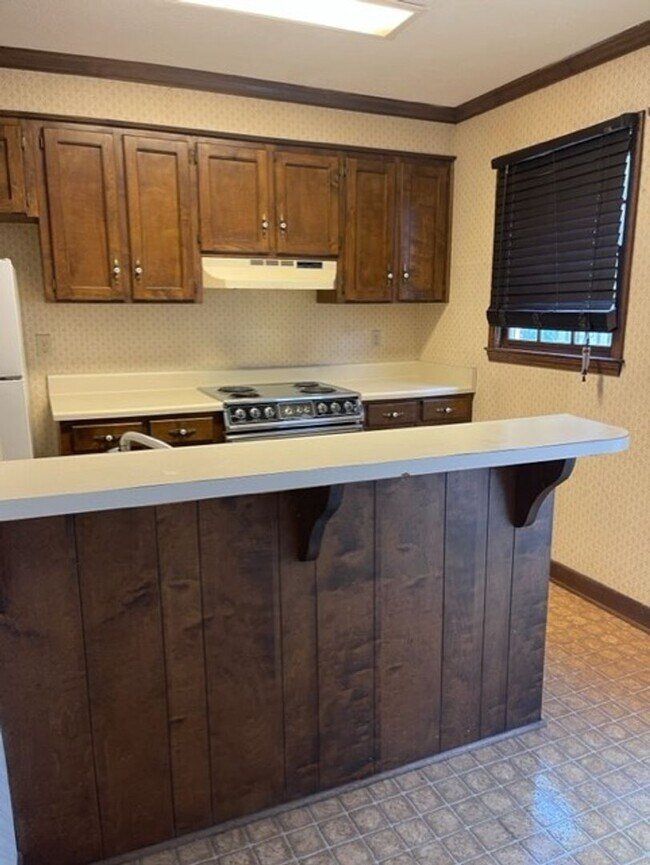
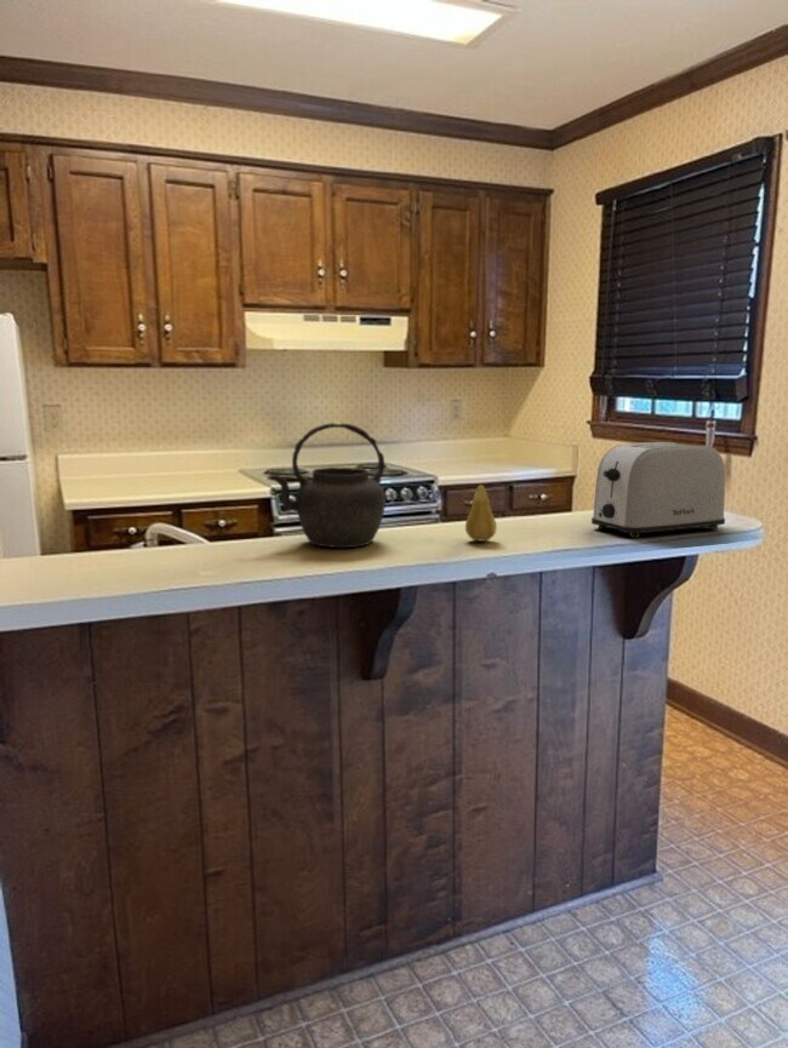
+ toaster [590,441,726,539]
+ kettle [267,422,387,549]
+ fruit [464,483,498,543]
